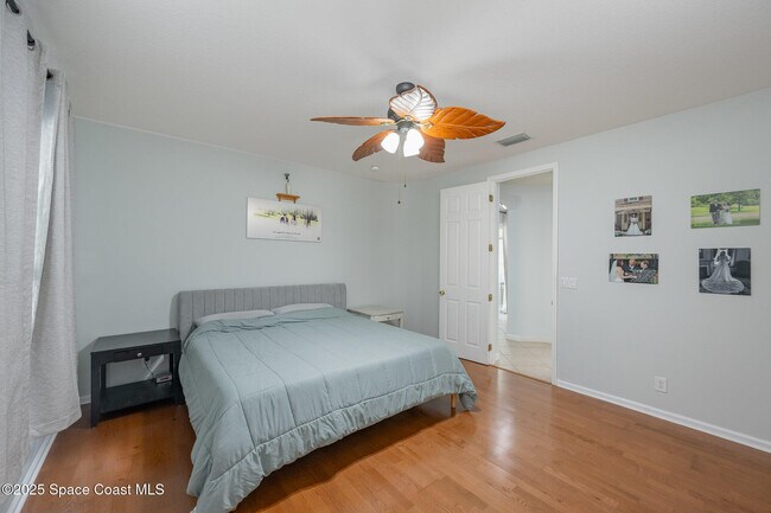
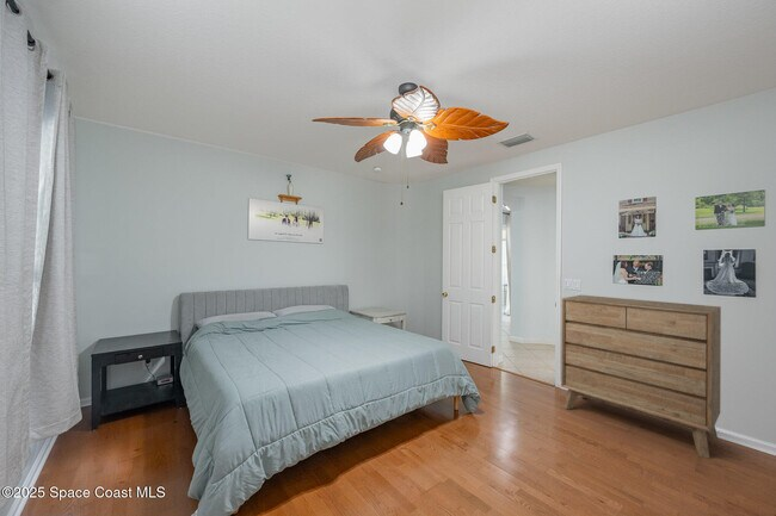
+ dresser [560,294,722,460]
